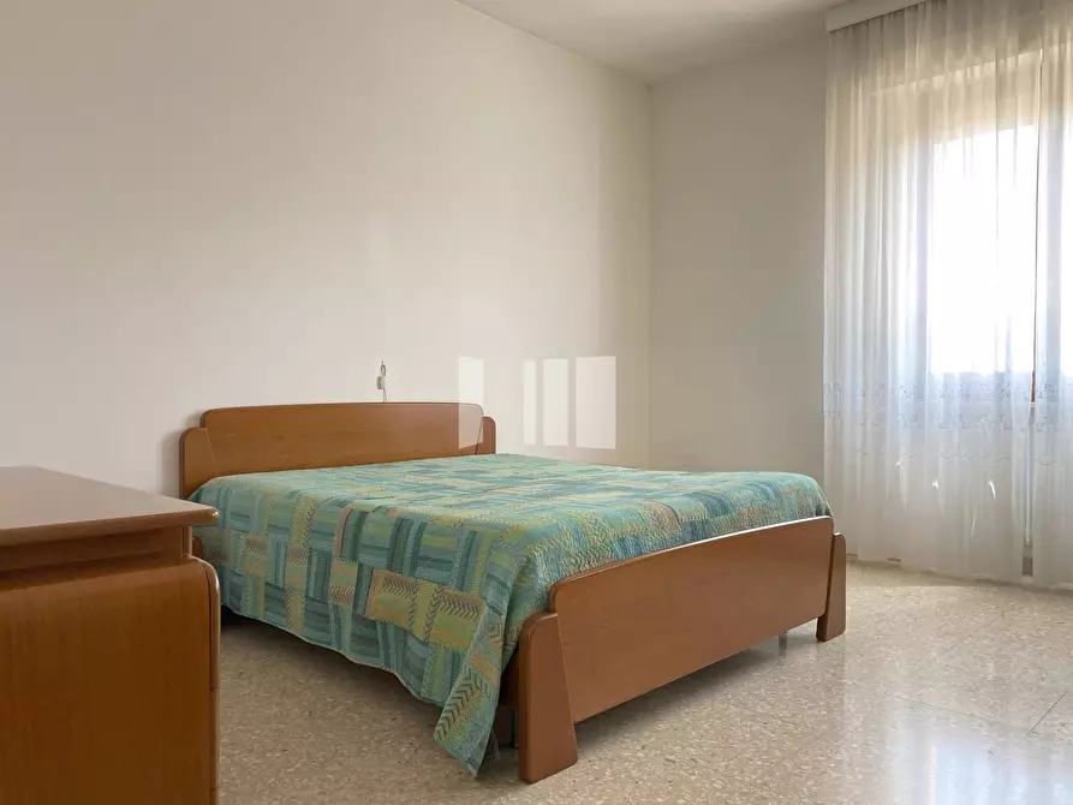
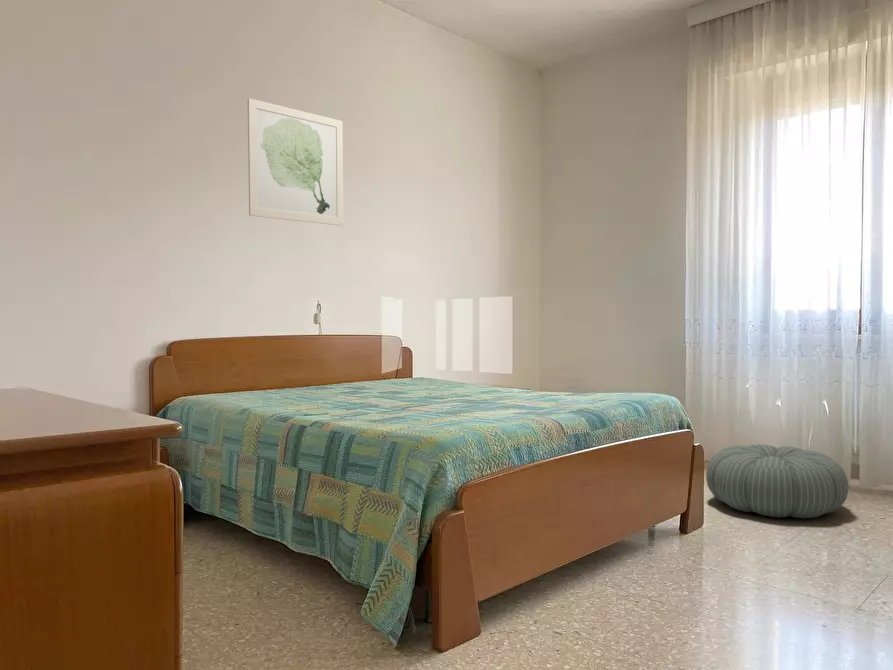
+ wall art [247,97,344,227]
+ pouf [705,443,849,519]
